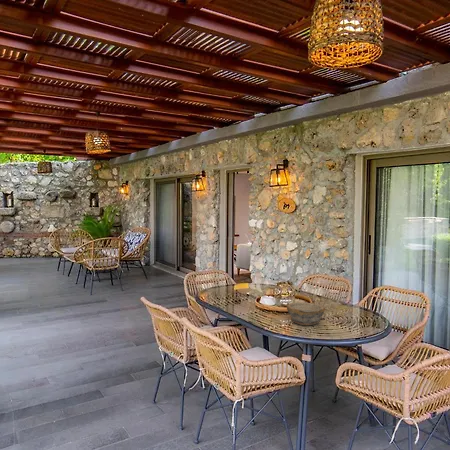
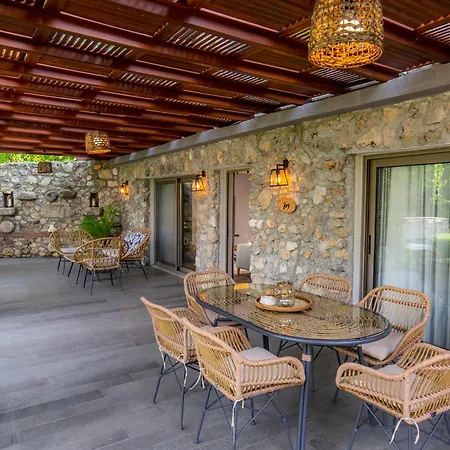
- bowl [286,301,326,326]
